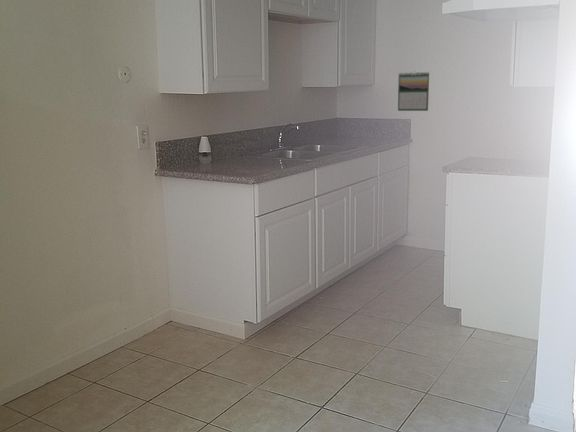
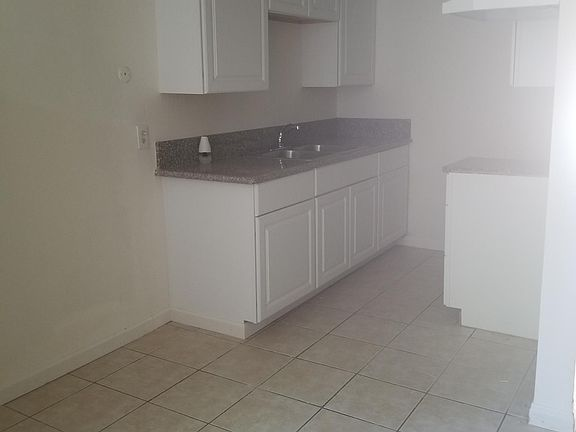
- calendar [397,71,431,112]
